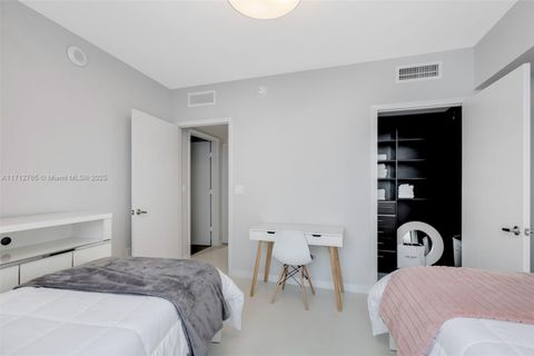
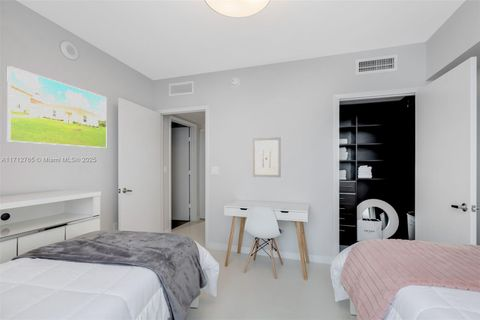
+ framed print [6,65,108,149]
+ wall art [252,136,282,178]
